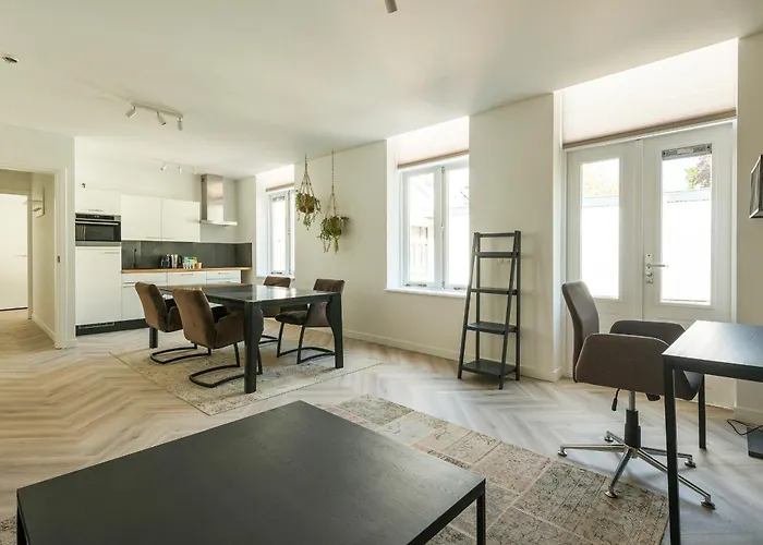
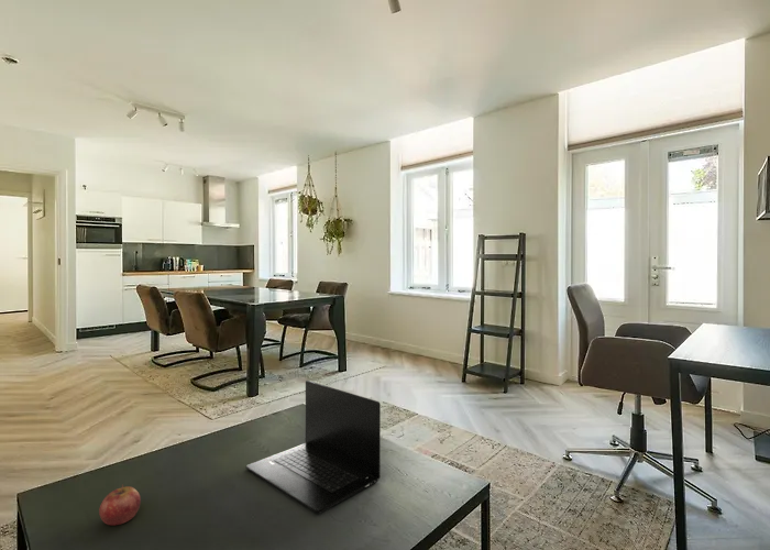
+ laptop [245,380,382,515]
+ apple [98,484,142,527]
